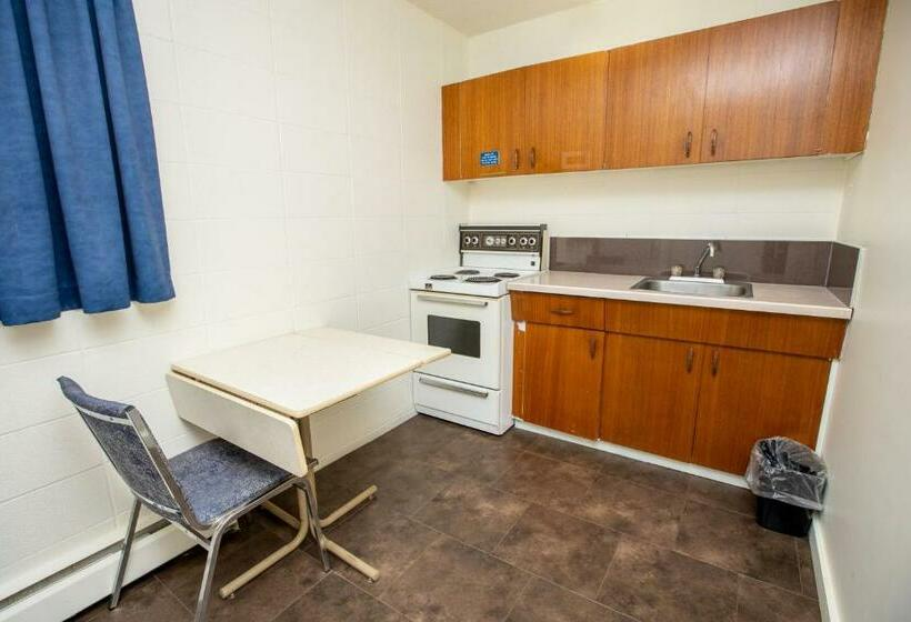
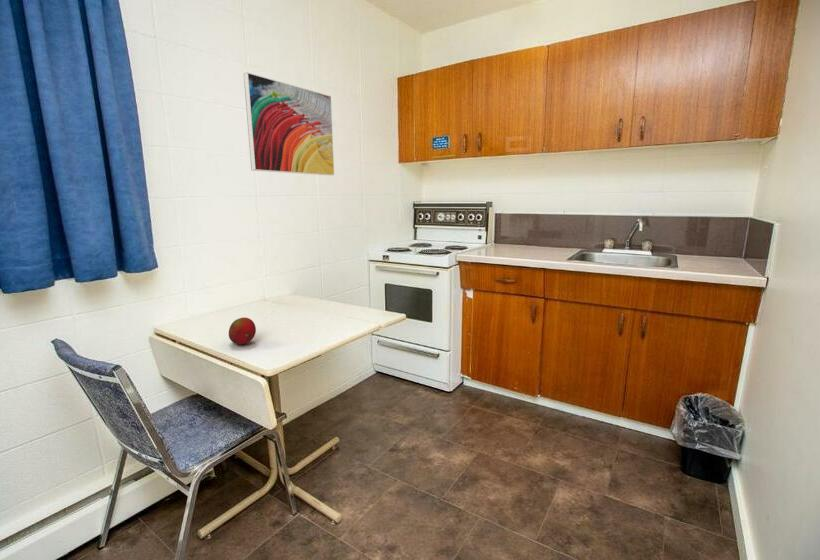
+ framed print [243,71,335,176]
+ fruit [228,316,257,346]
